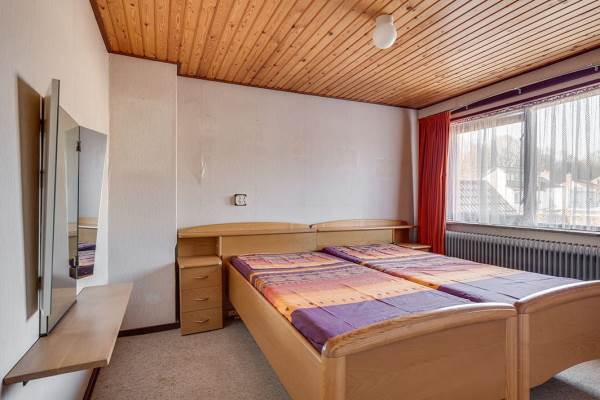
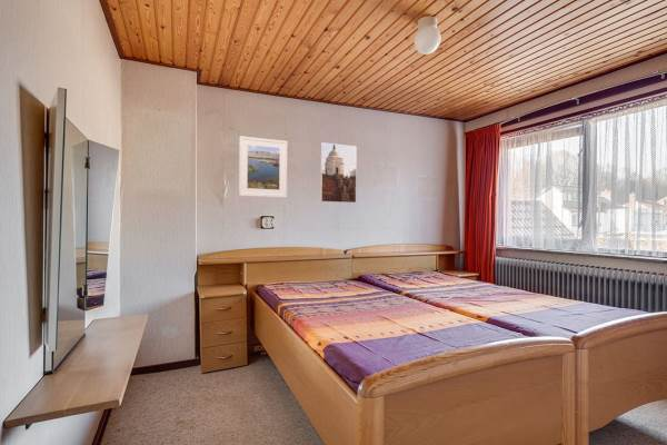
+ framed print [319,141,358,204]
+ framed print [238,135,288,199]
